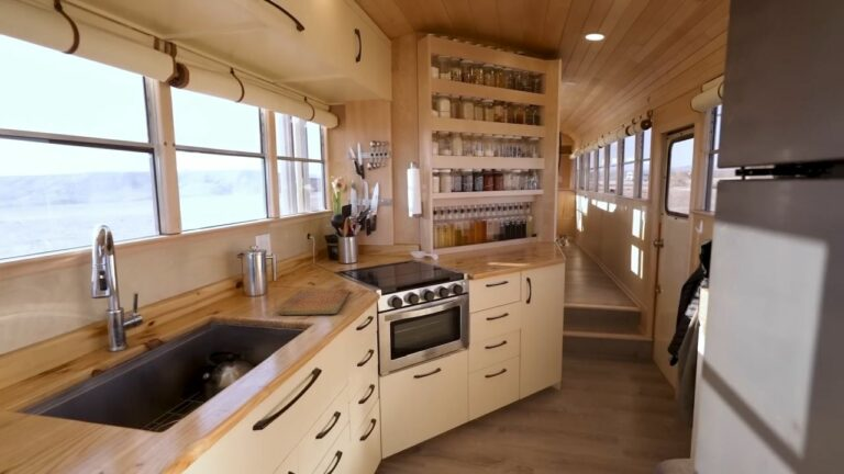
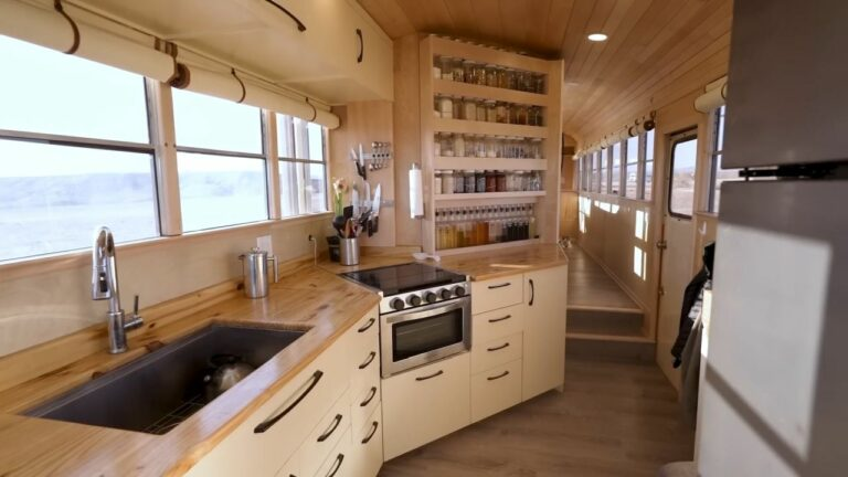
- cutting board [277,287,351,316]
